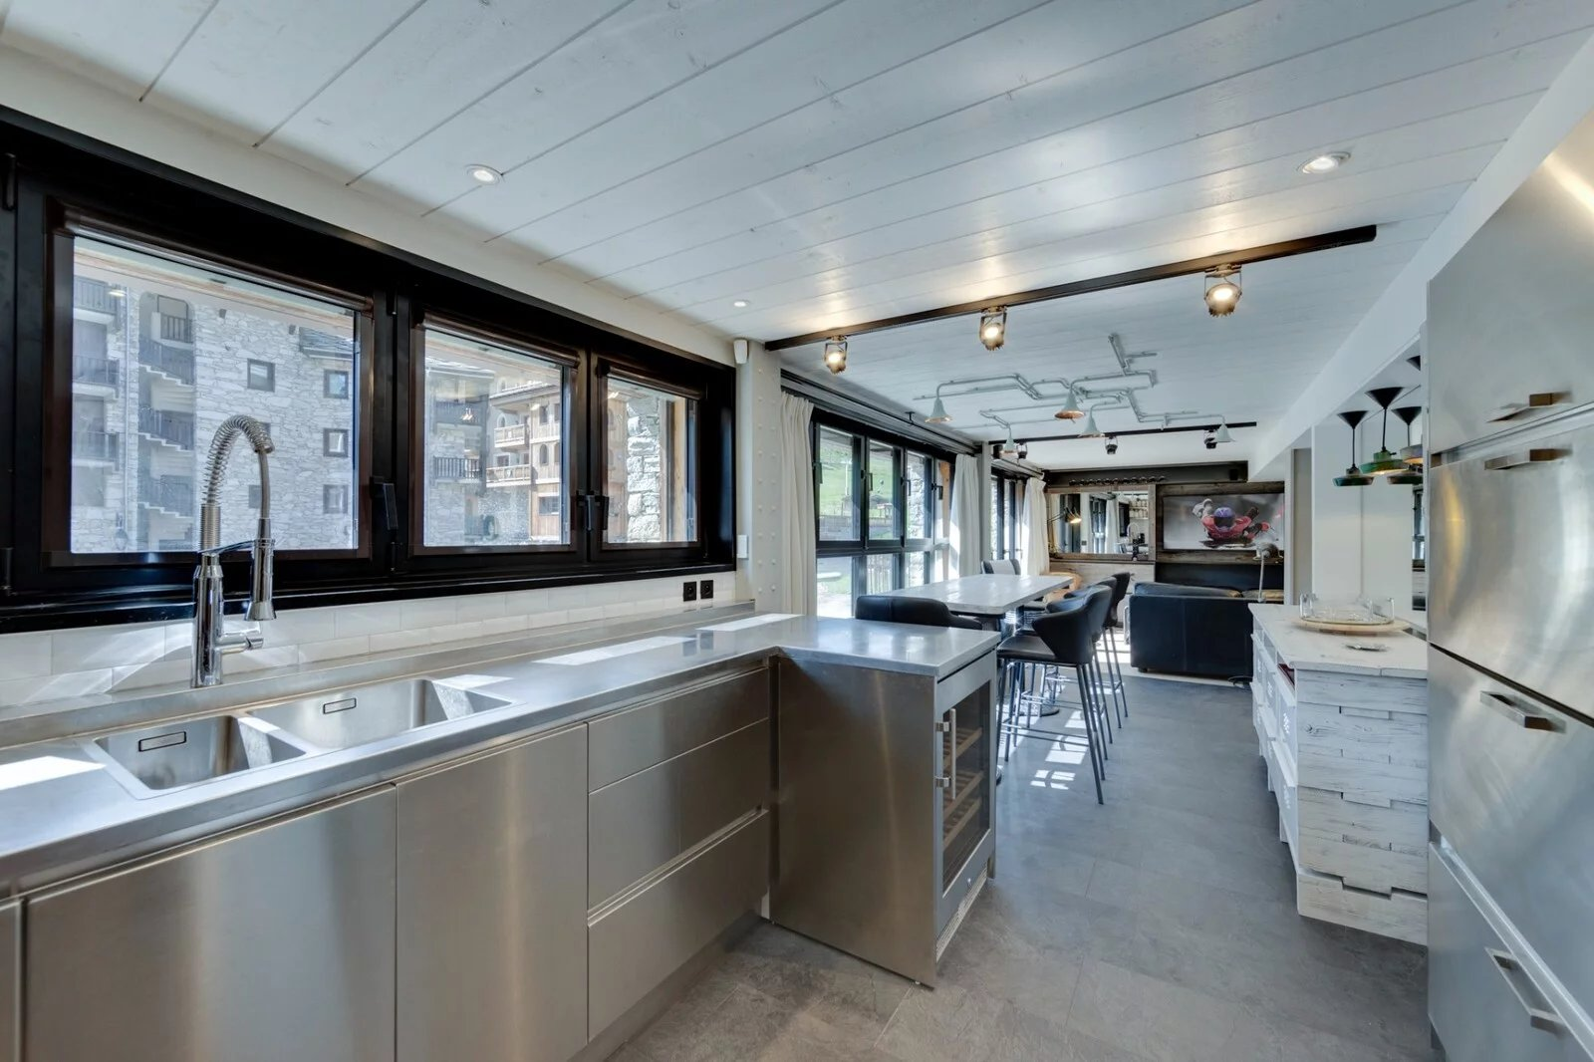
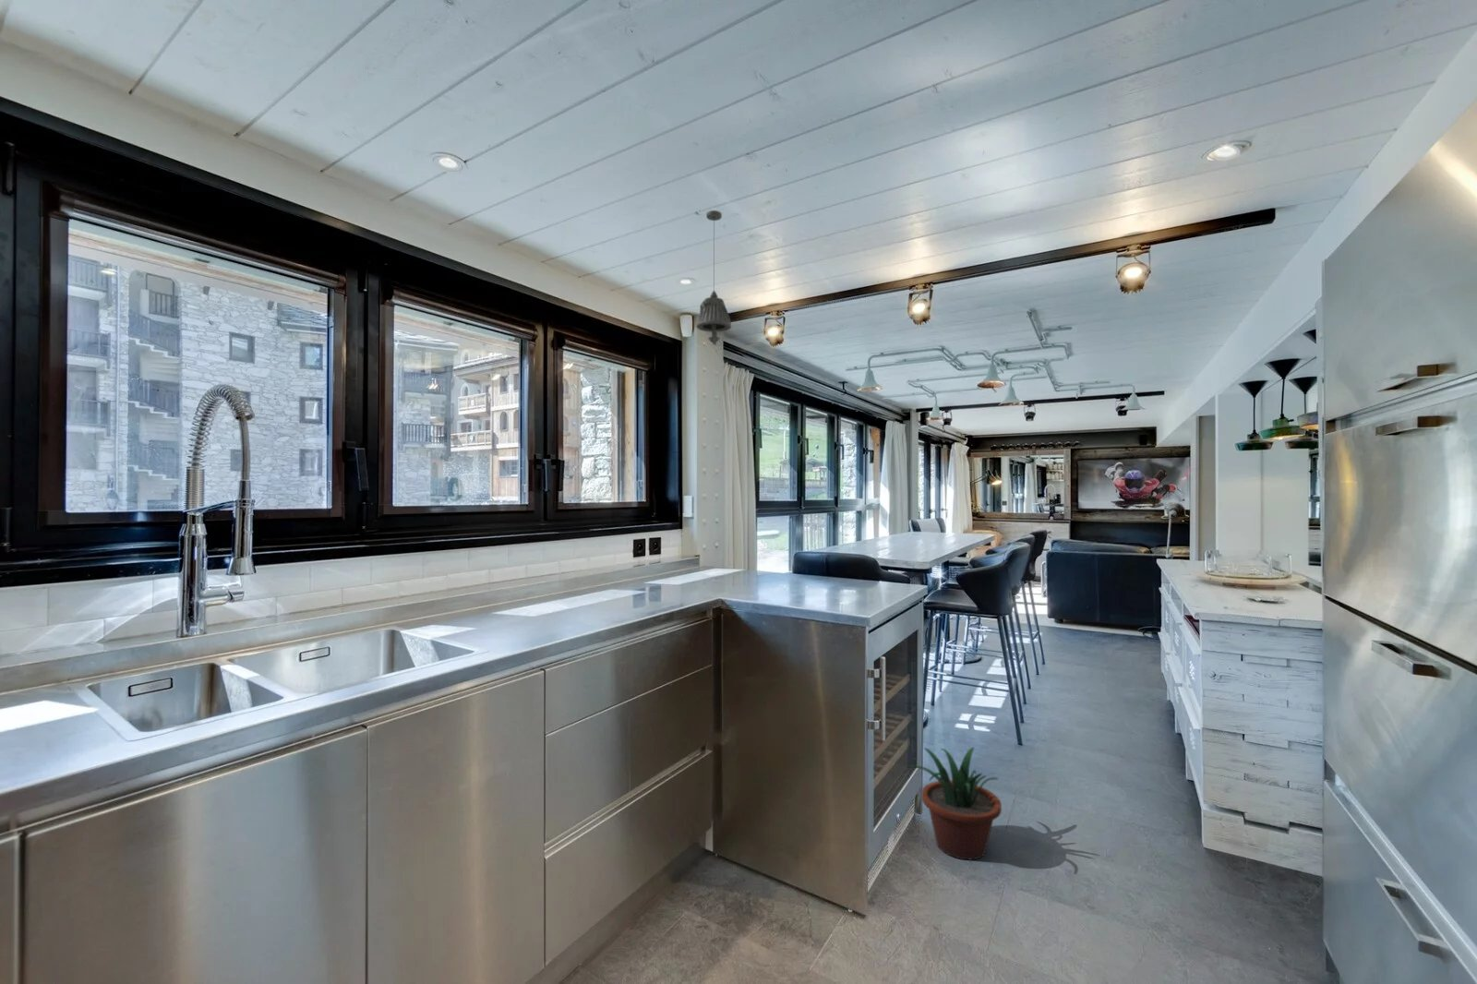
+ pendant light [695,210,732,346]
+ potted plant [906,746,1003,860]
